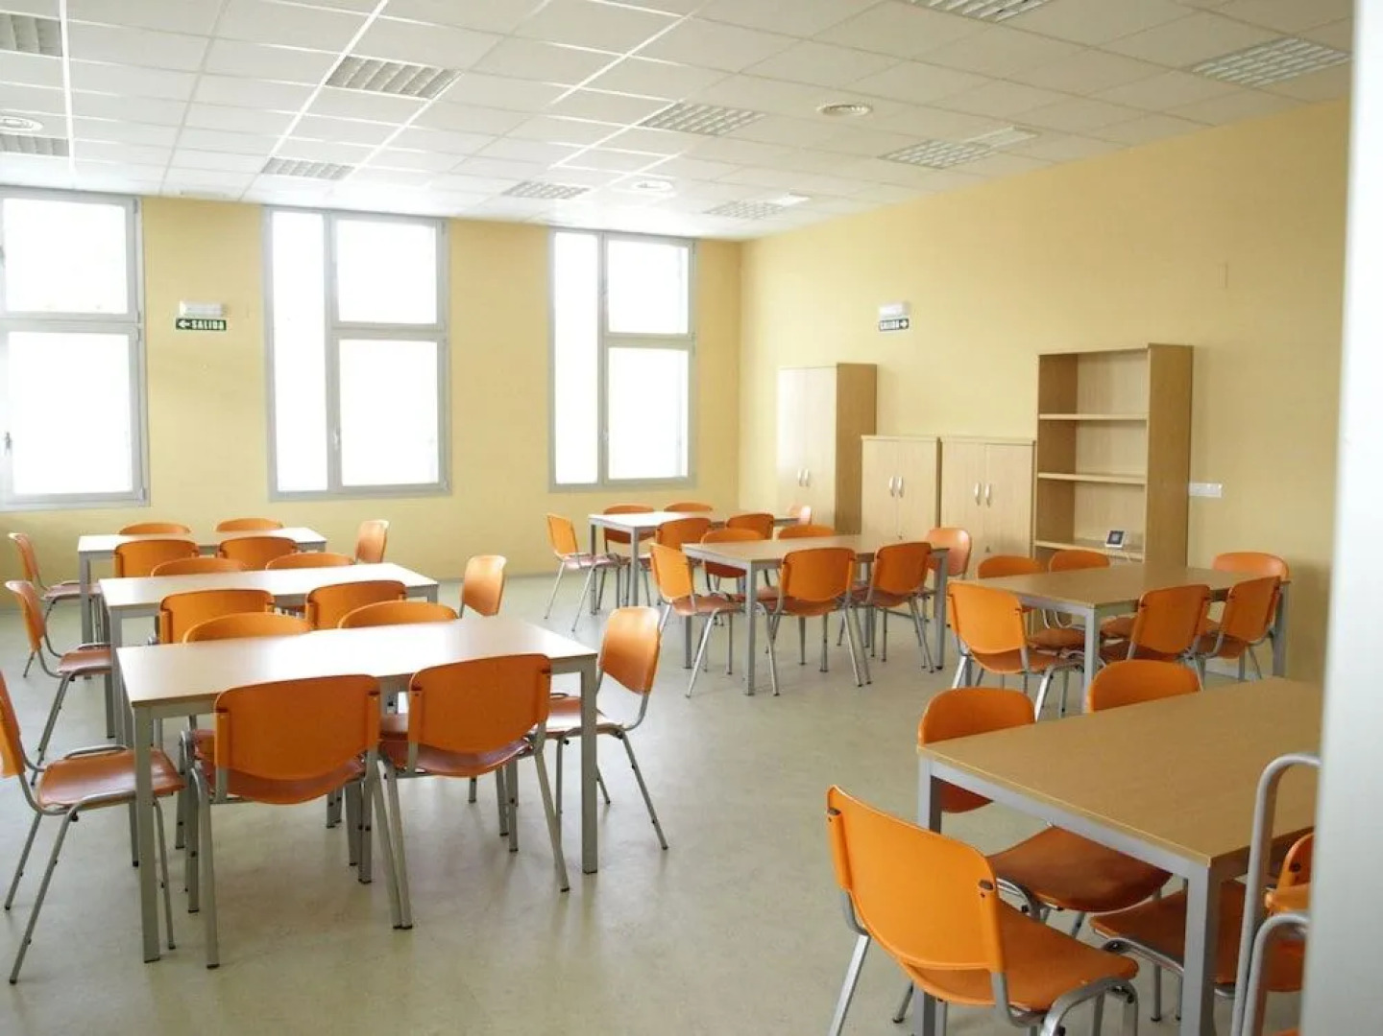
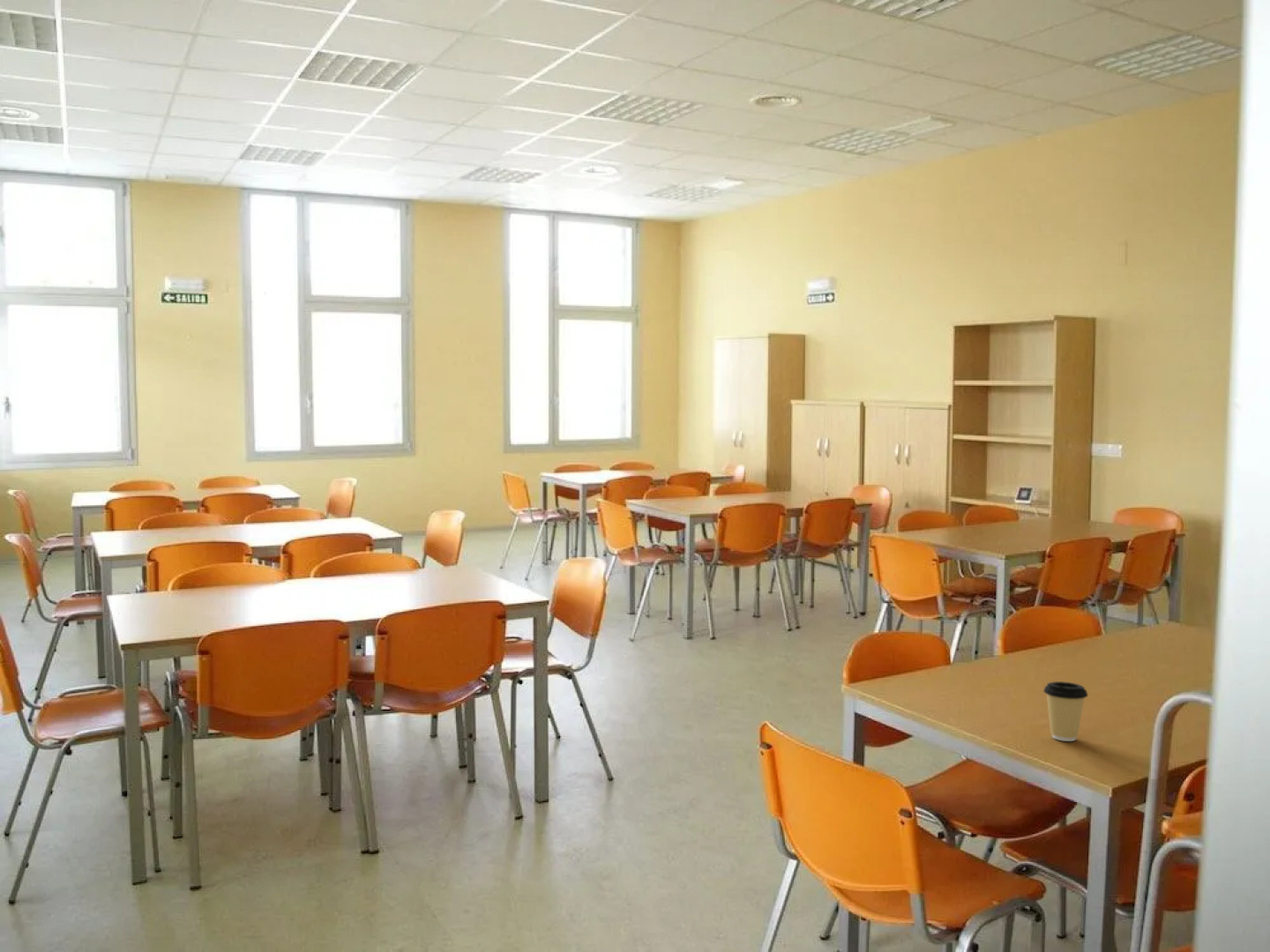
+ coffee cup [1042,681,1089,742]
